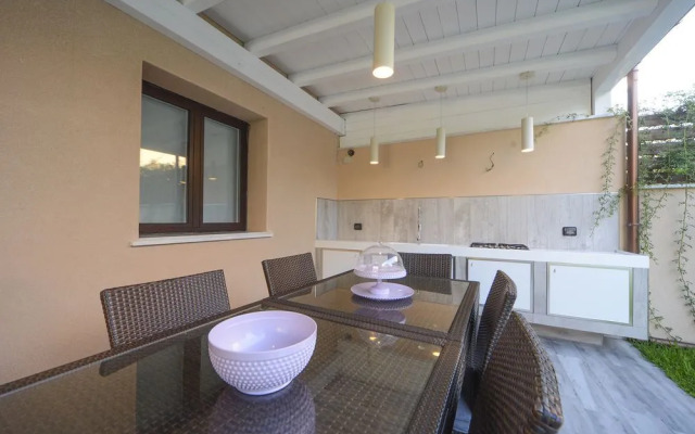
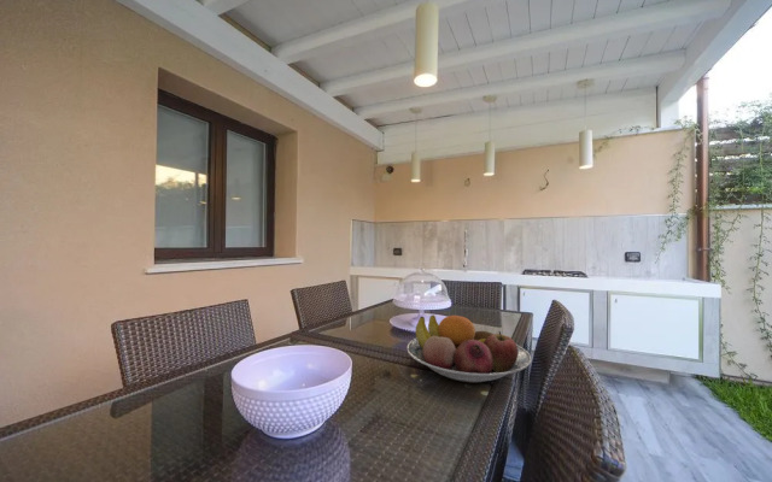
+ fruit bowl [407,313,532,383]
